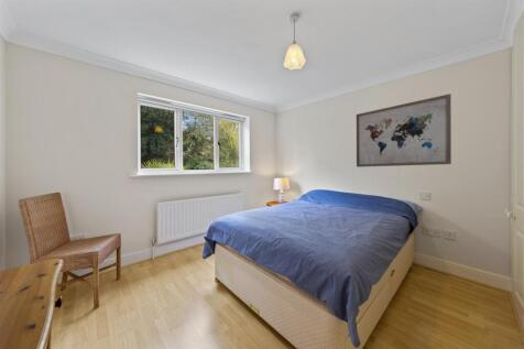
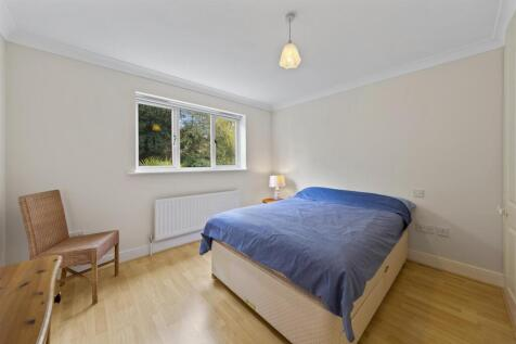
- wall art [356,92,452,168]
